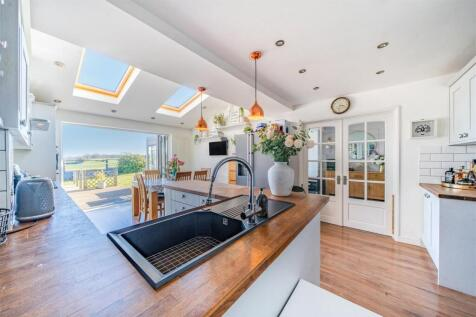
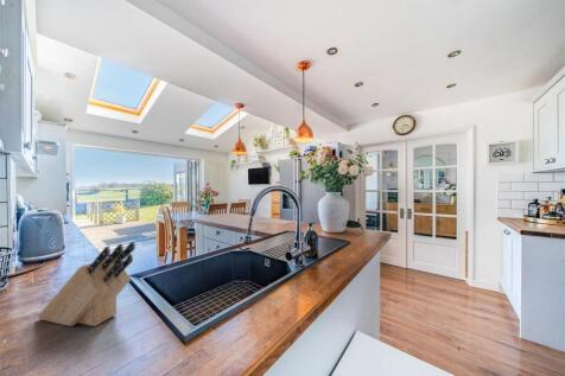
+ knife block [37,241,137,327]
